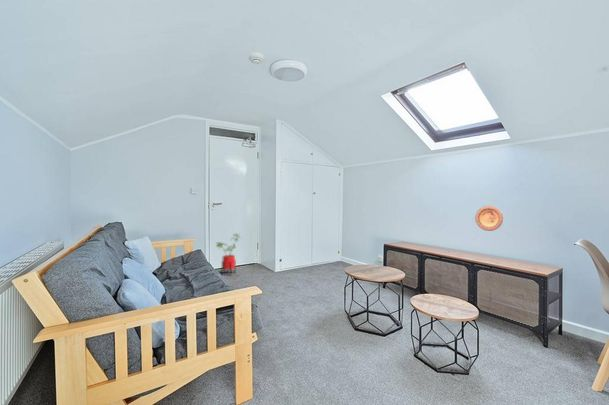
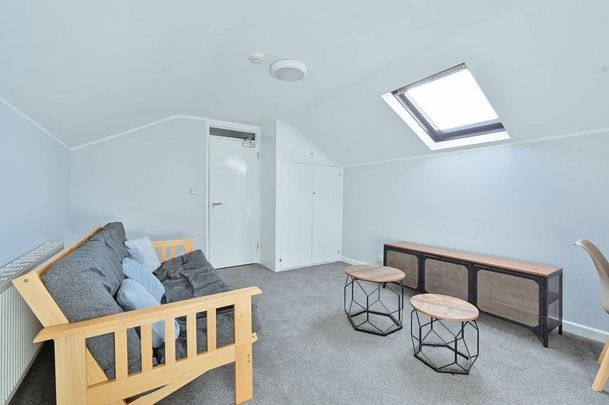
- house plant [215,233,243,277]
- decorative plate [474,205,504,232]
